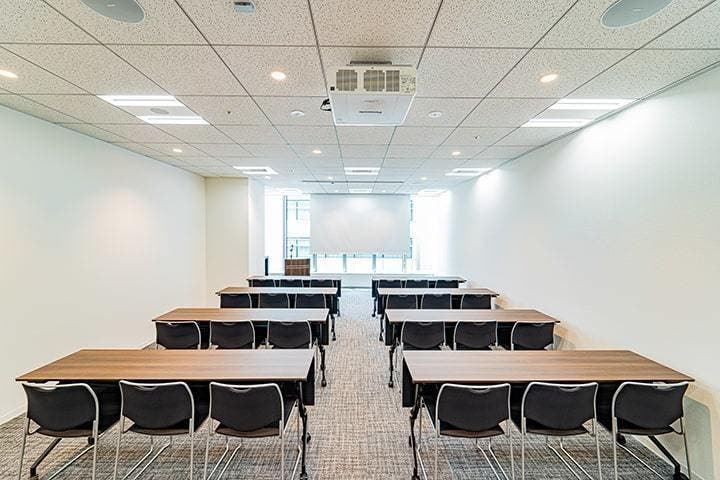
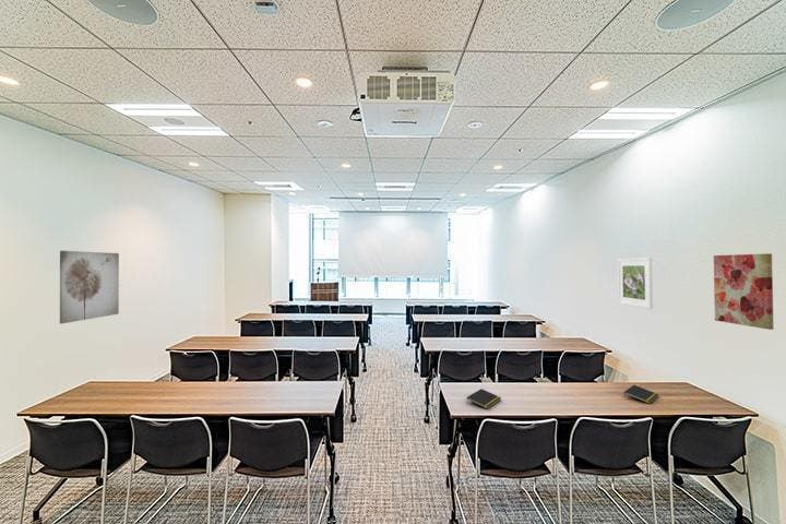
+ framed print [617,257,654,310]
+ notepad [465,388,502,409]
+ wall art [59,250,120,324]
+ wall art [713,252,774,331]
+ notepad [623,384,659,405]
